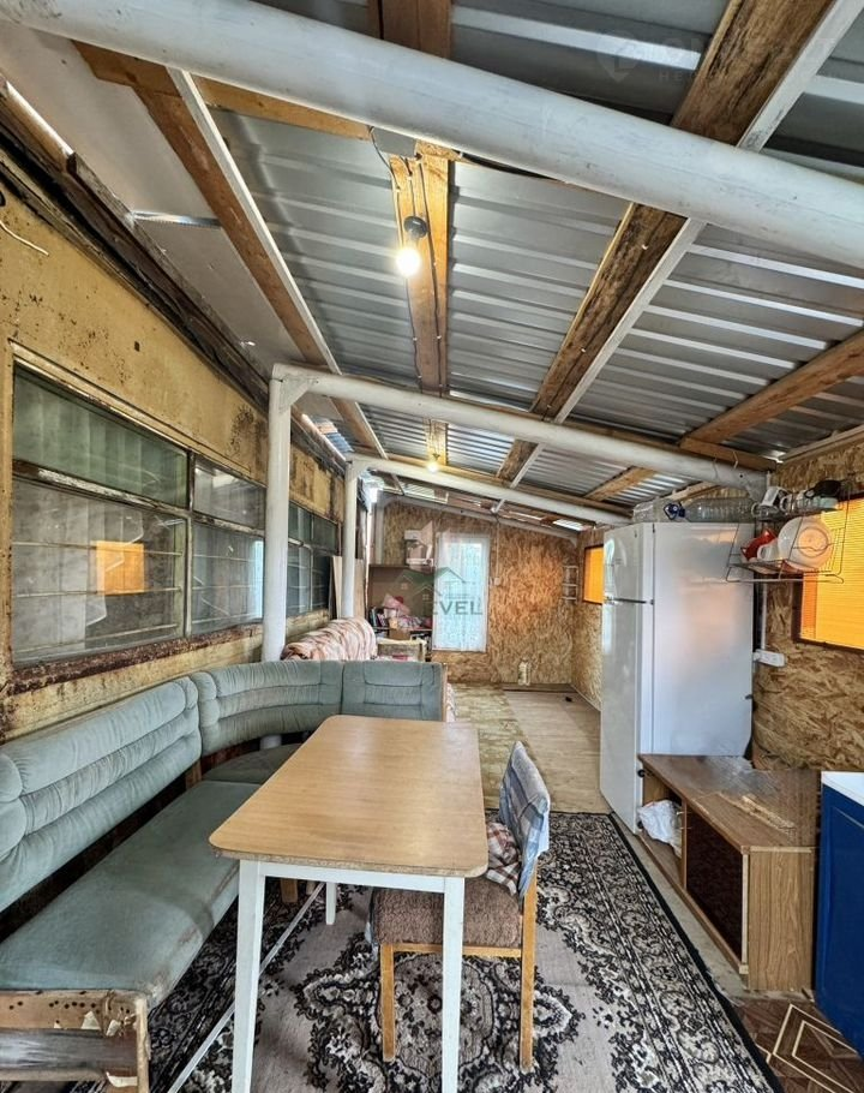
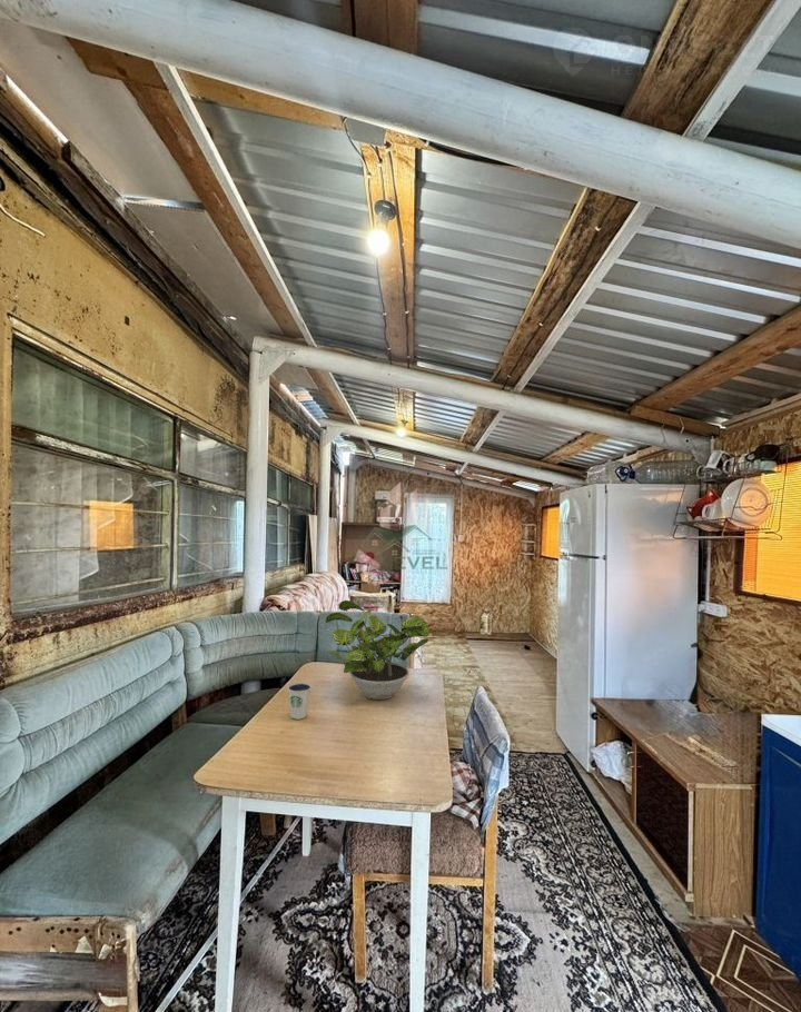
+ potted plant [325,599,431,701]
+ dixie cup [287,682,313,721]
